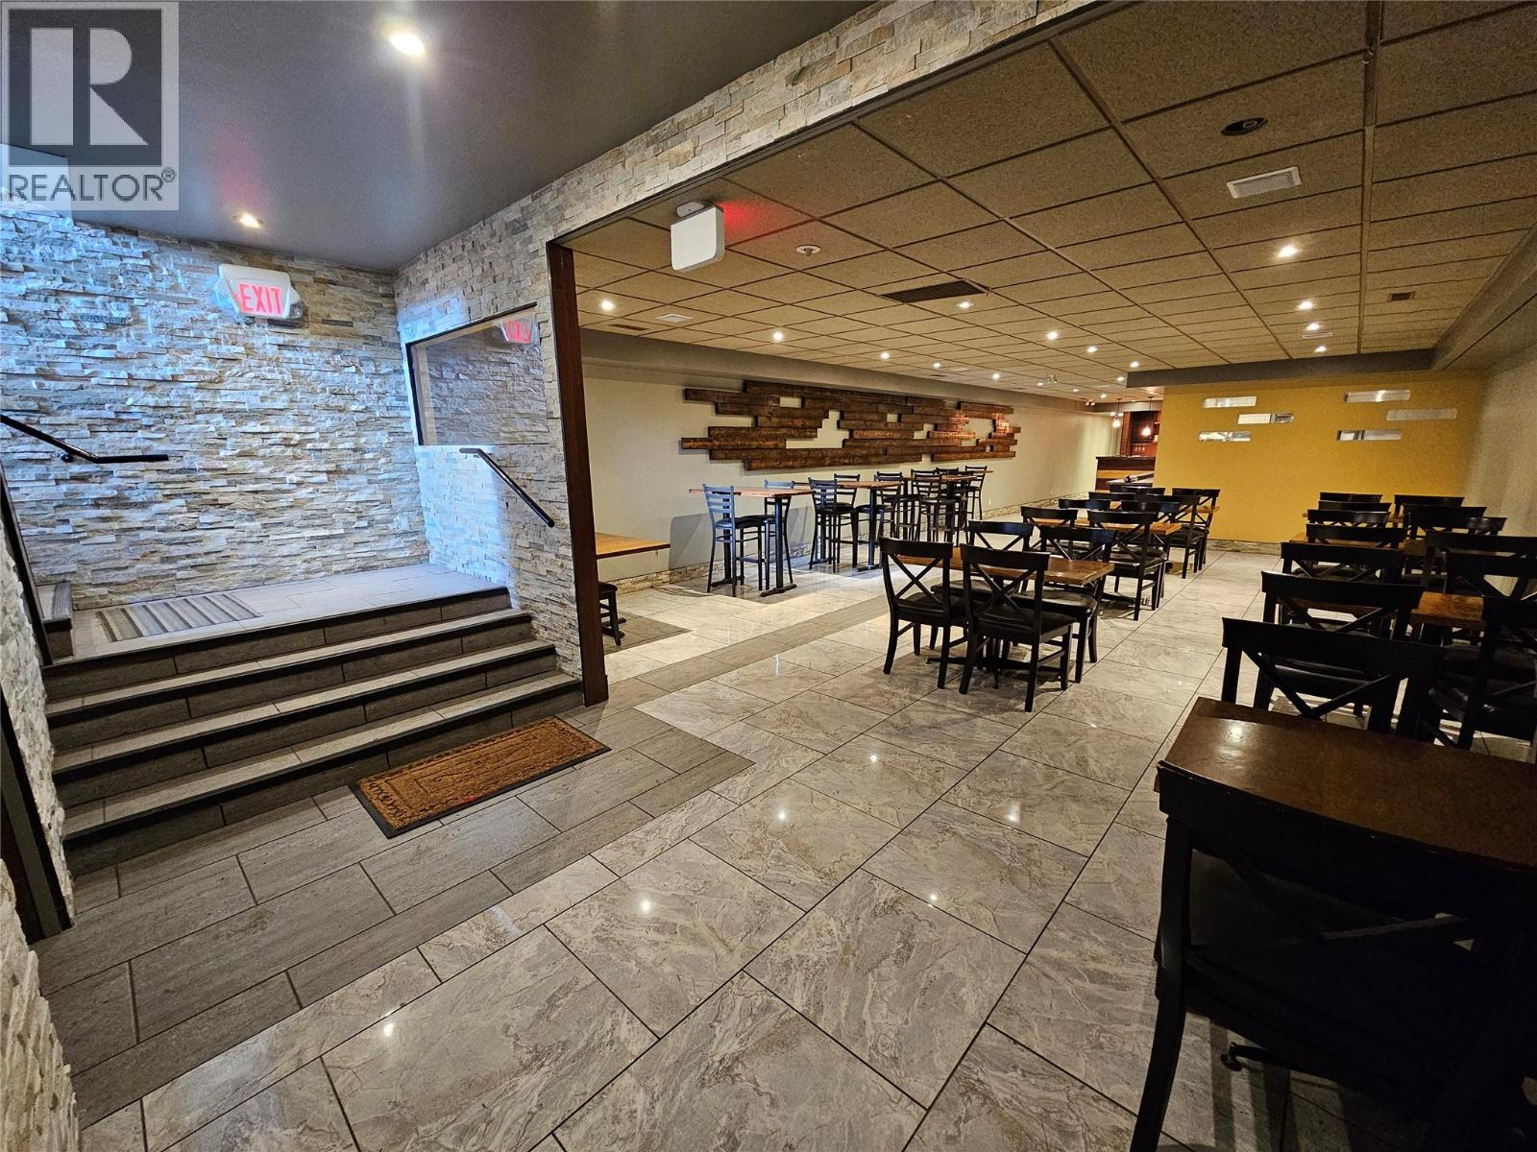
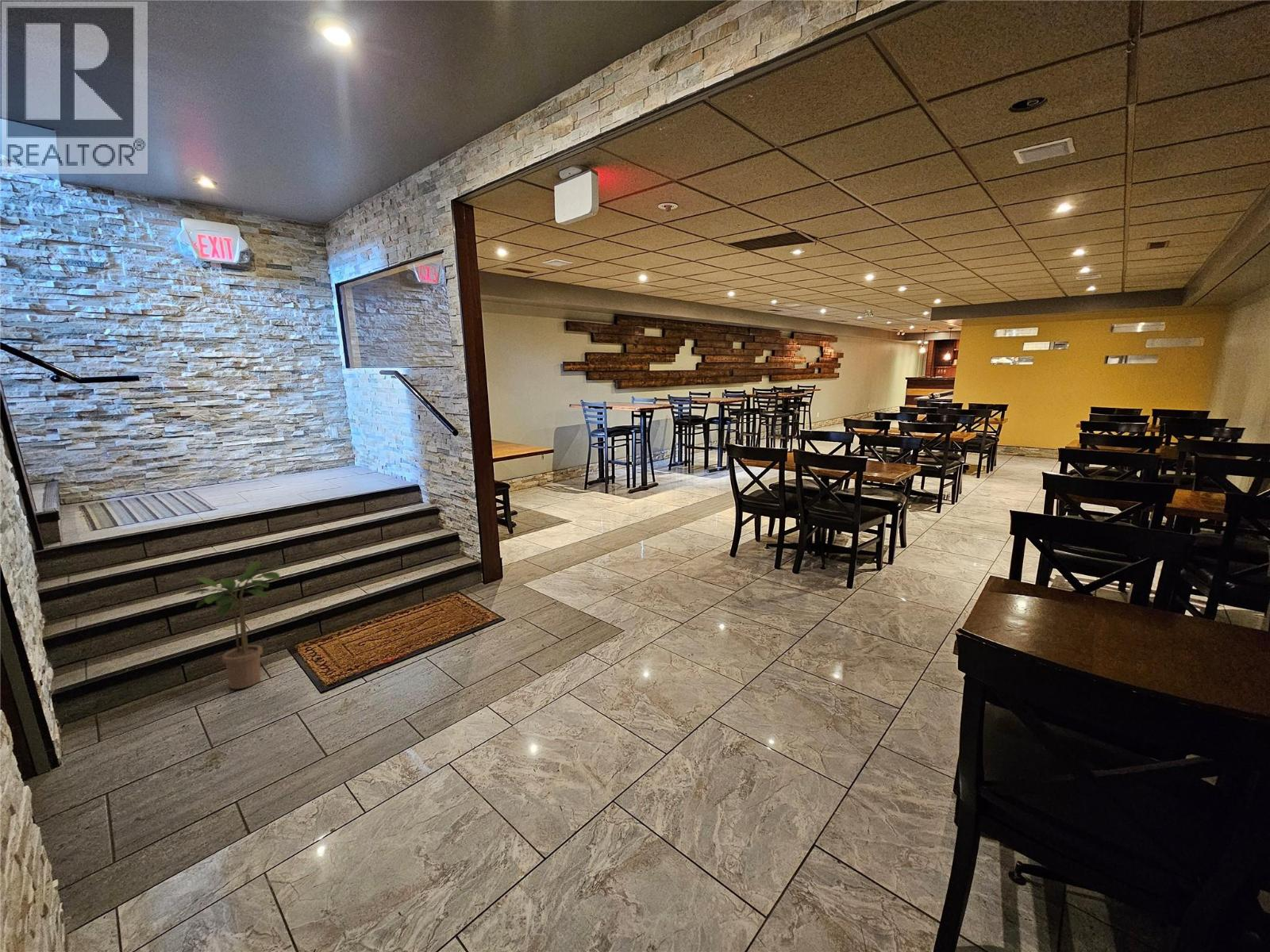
+ potted plant [183,557,290,689]
